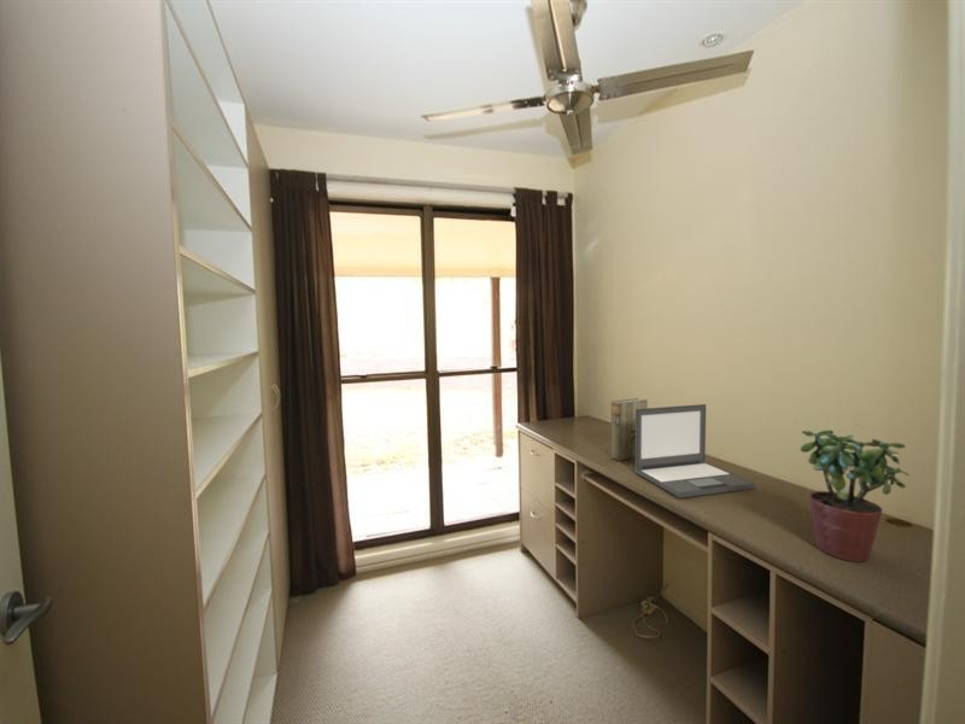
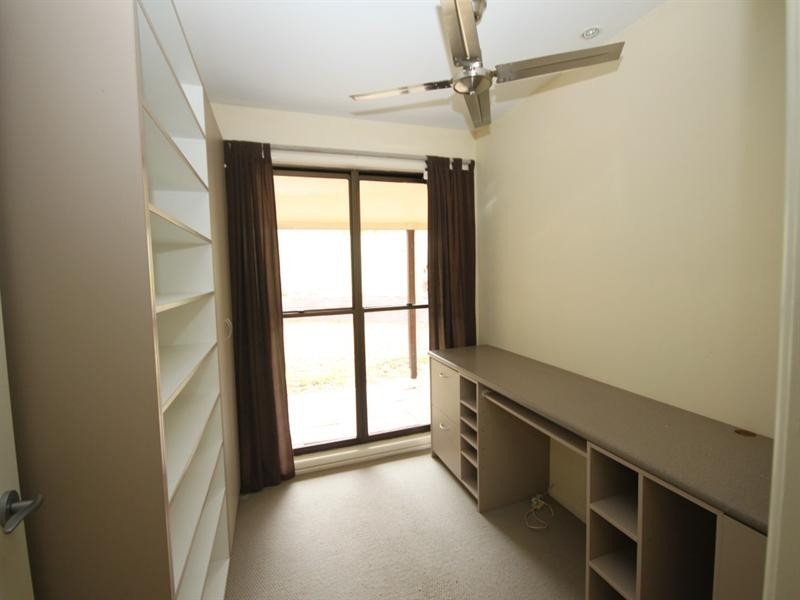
- book [610,397,649,462]
- potted plant [800,430,911,564]
- laptop [633,403,758,498]
